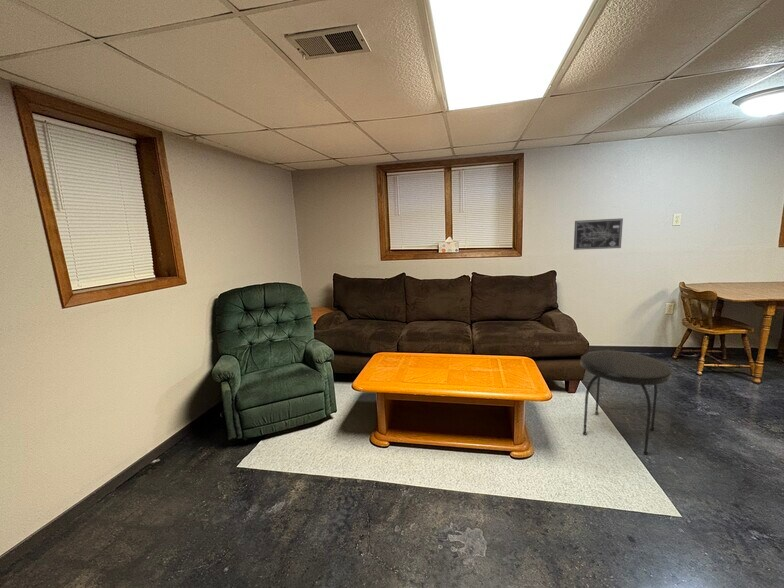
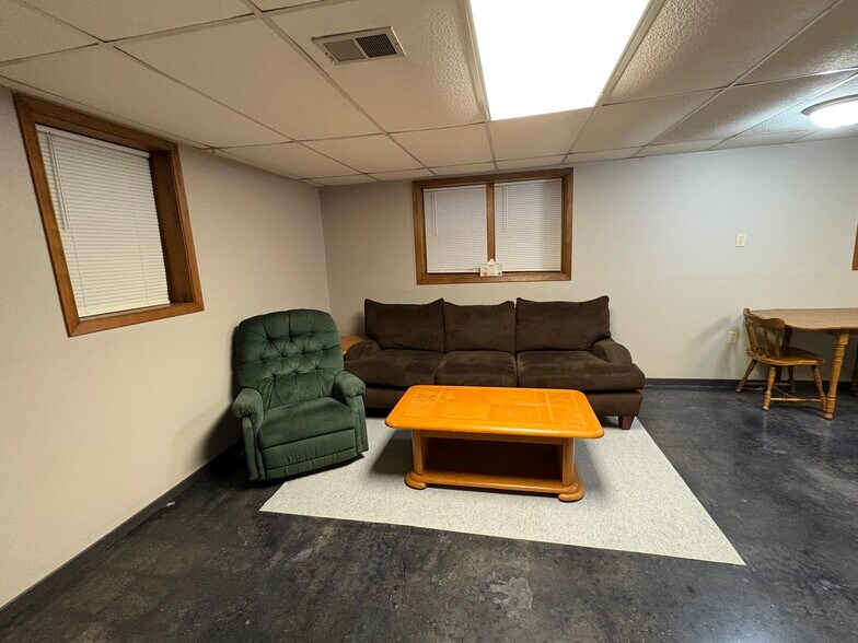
- wall art [573,217,624,251]
- side table [580,350,673,456]
